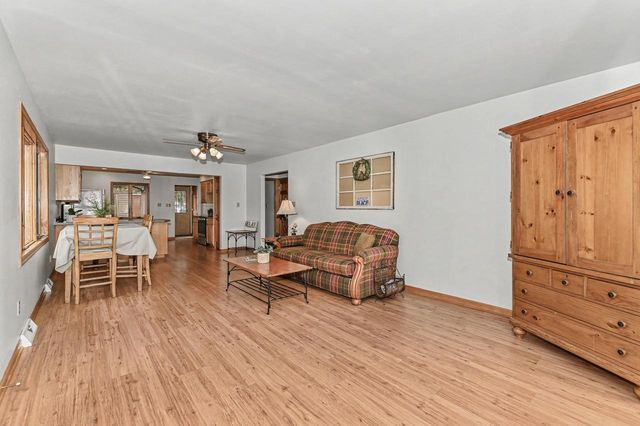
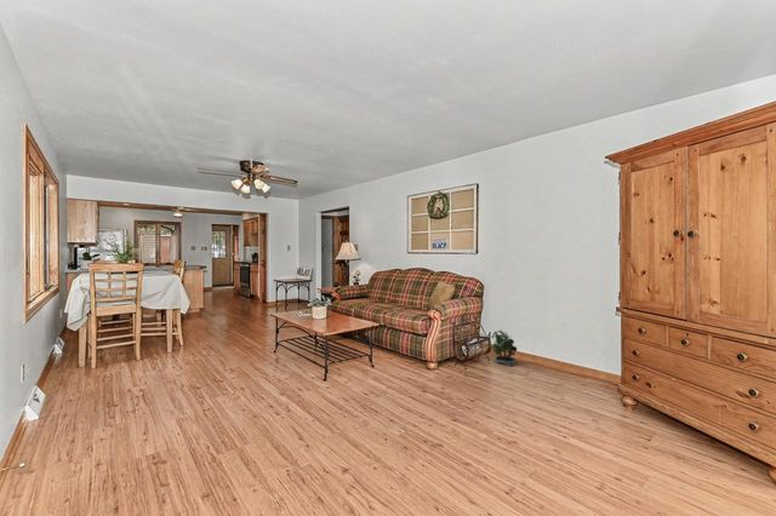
+ potted plant [490,329,518,367]
